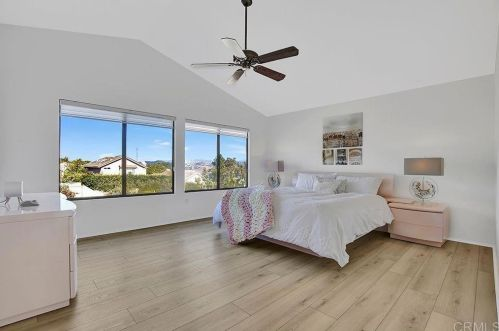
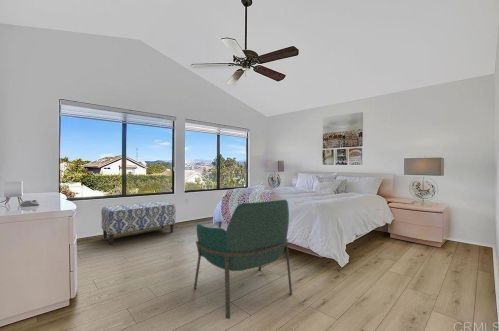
+ bench [100,200,177,245]
+ armchair [193,199,293,320]
